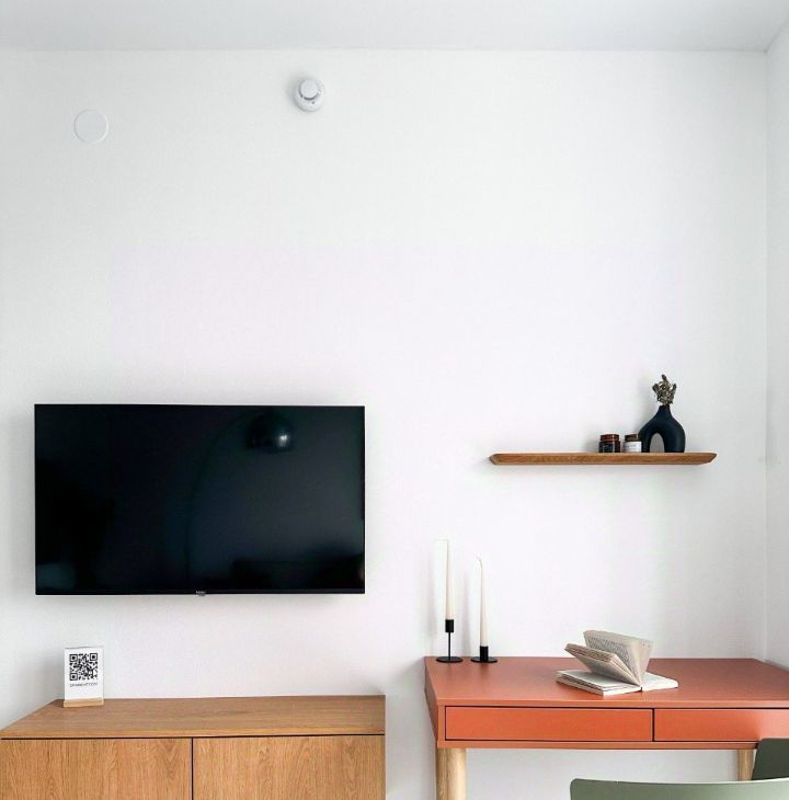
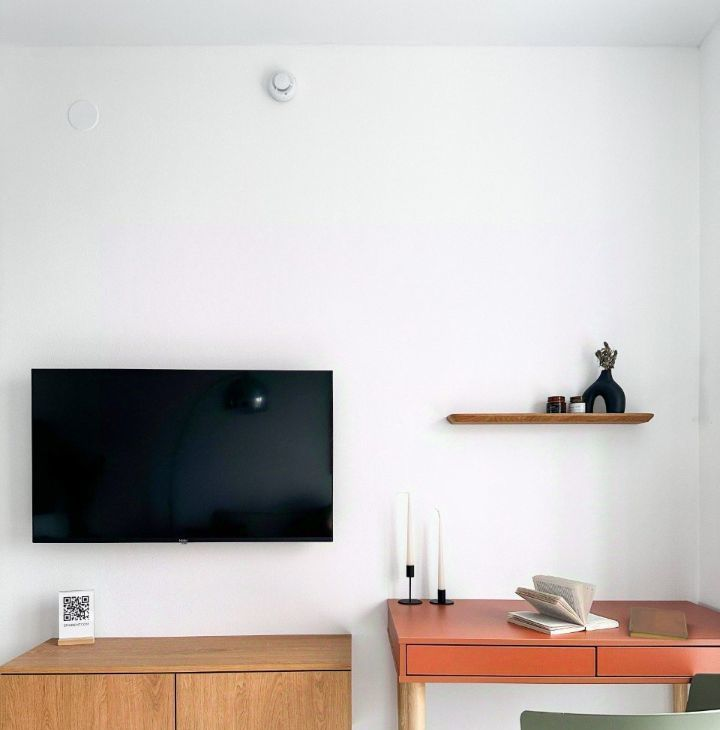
+ notebook [627,606,689,642]
